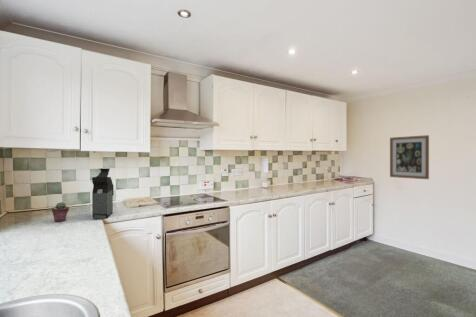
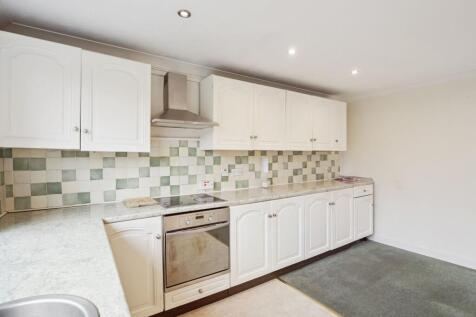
- potted succulent [51,201,70,223]
- wall art [389,134,430,180]
- coffee maker [91,167,115,220]
